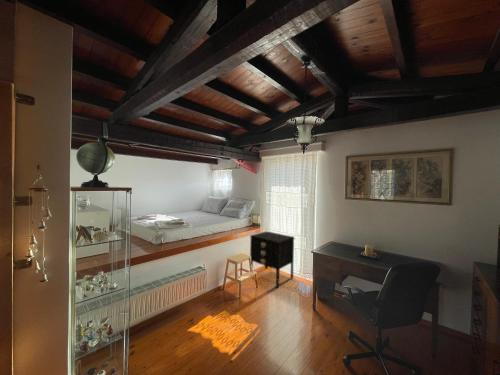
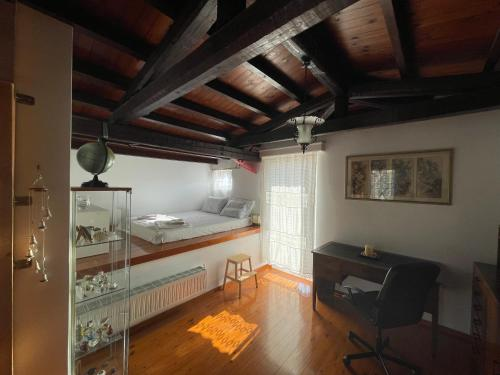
- nightstand [249,230,295,289]
